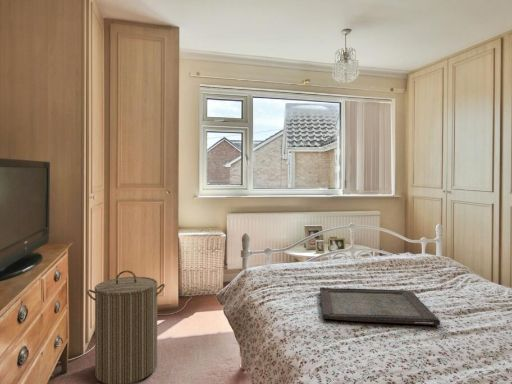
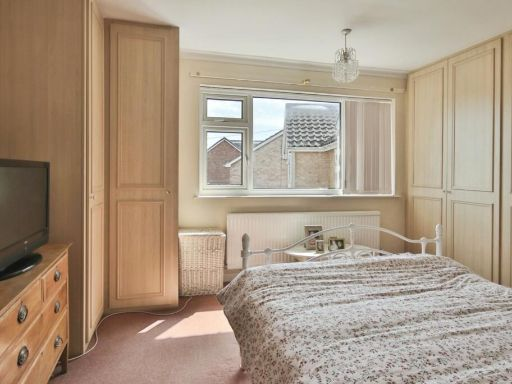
- serving tray [319,286,441,326]
- laundry hamper [86,270,166,384]
